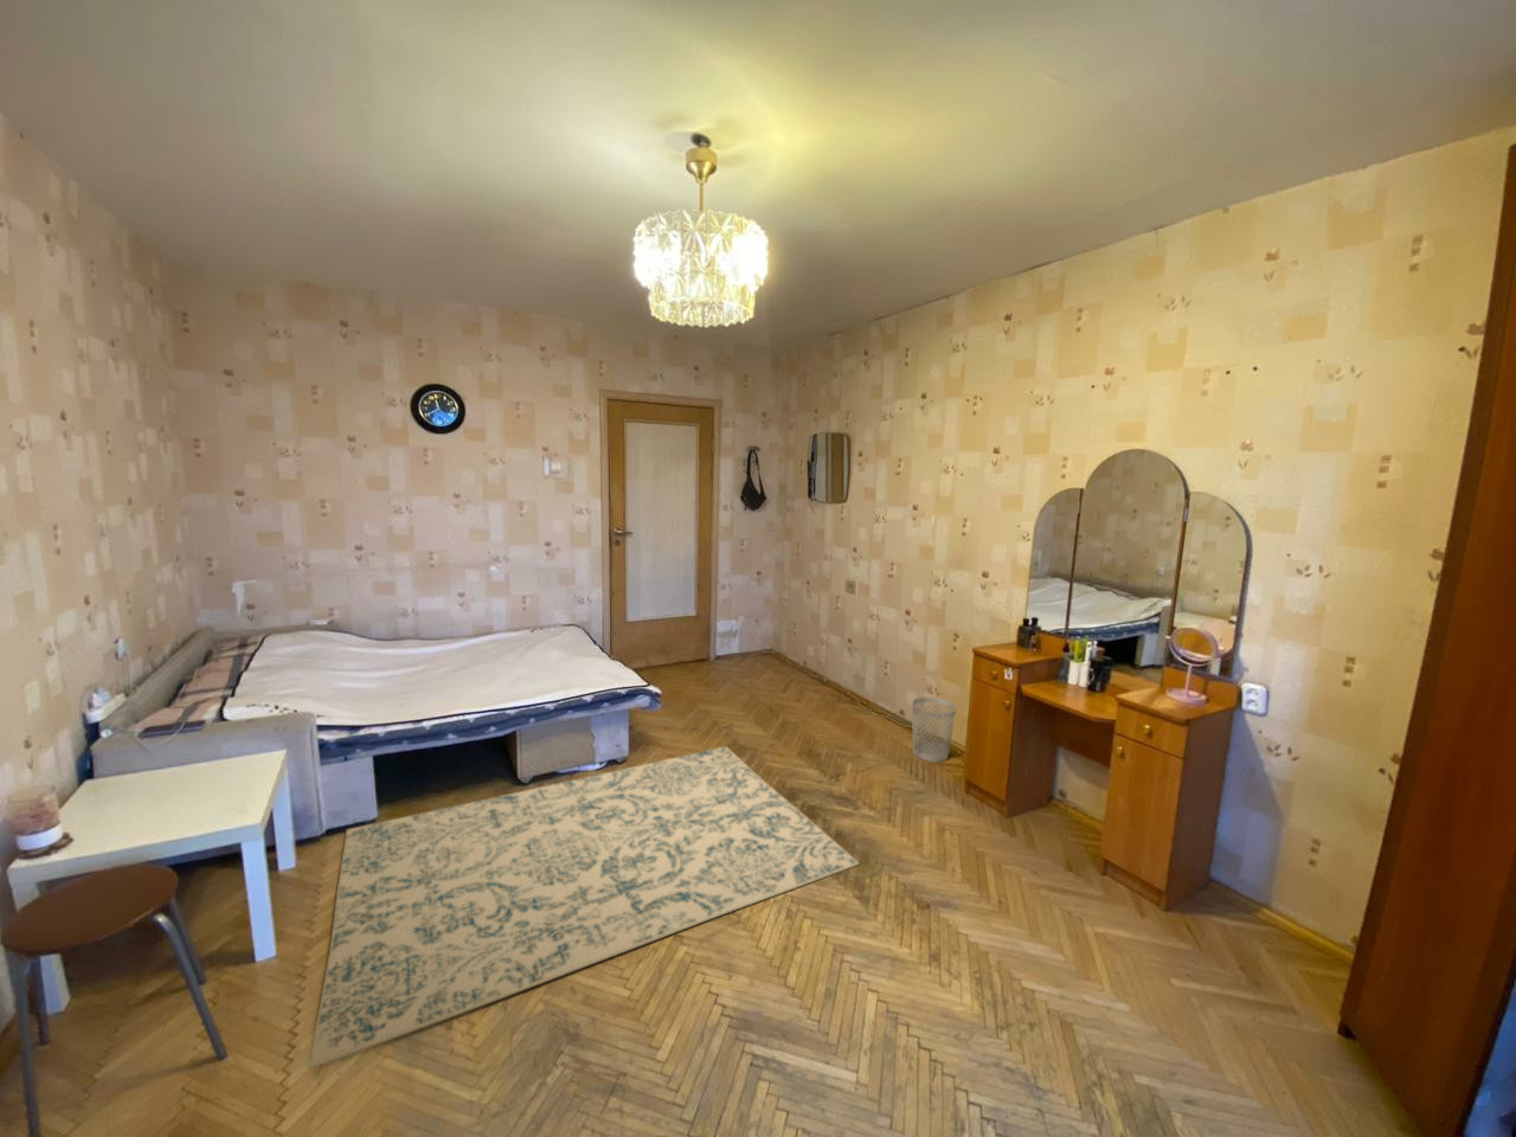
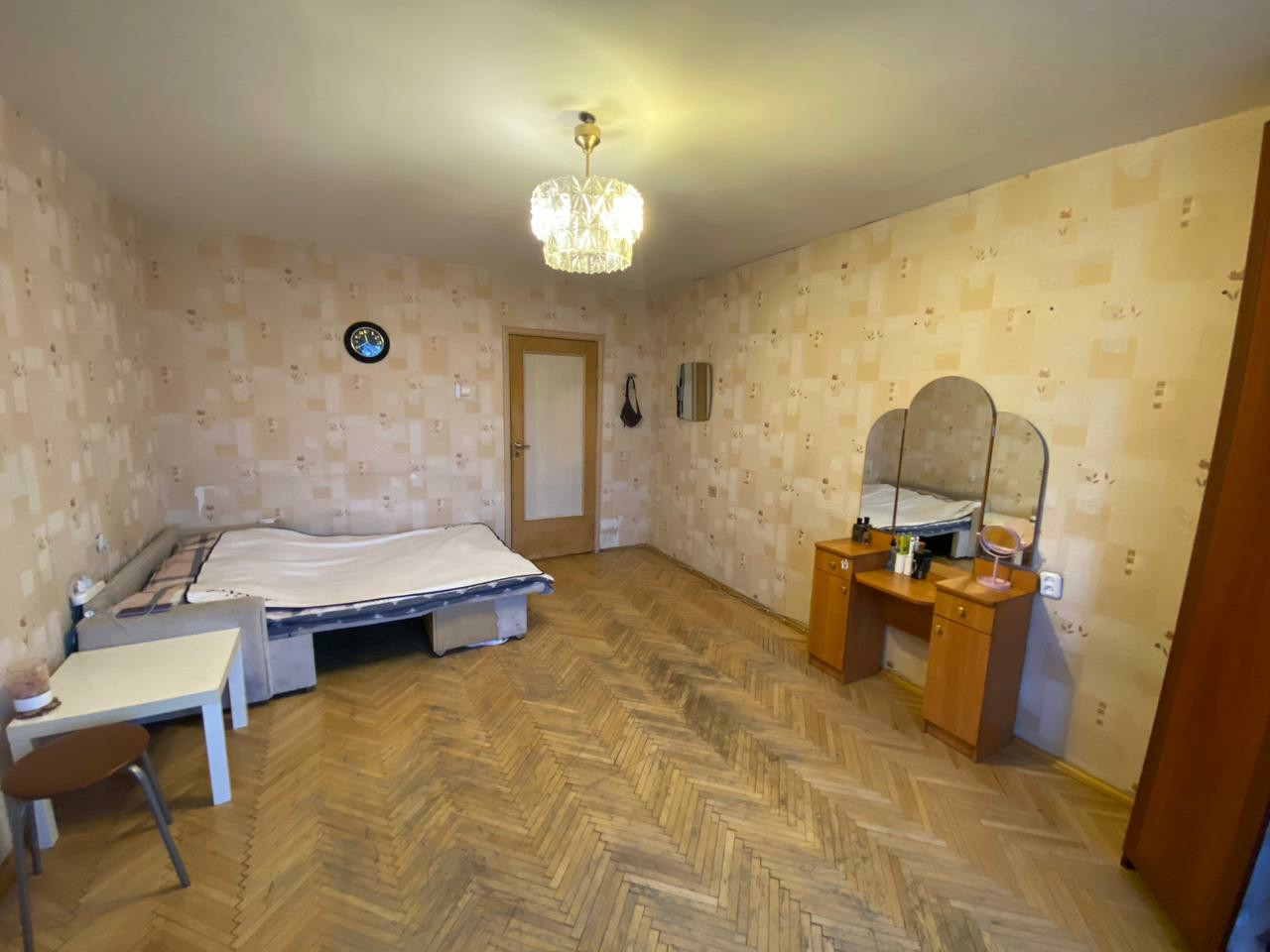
- rug [308,745,859,1069]
- wastebasket [911,696,959,764]
